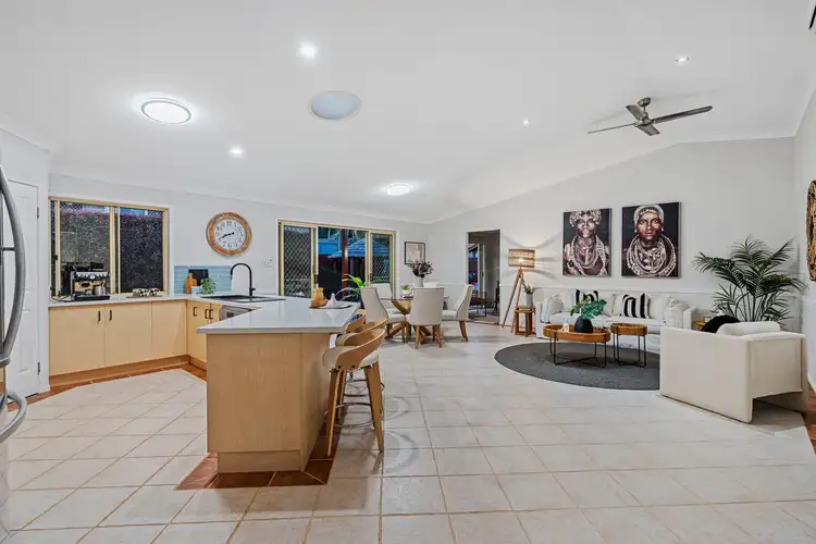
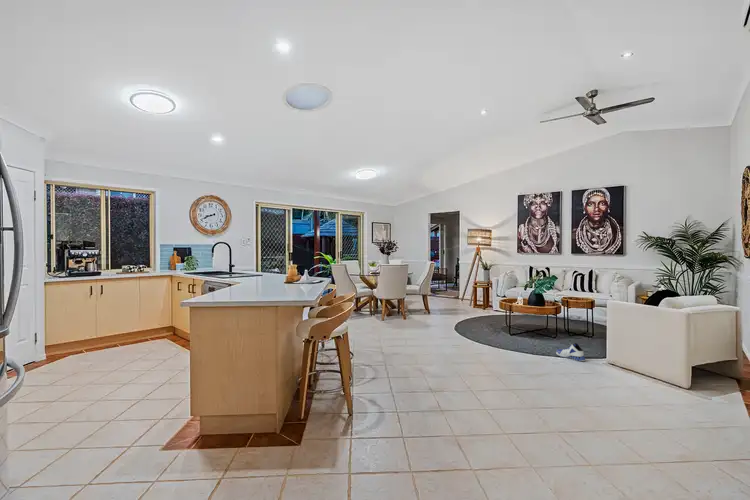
+ sneaker [555,342,586,362]
